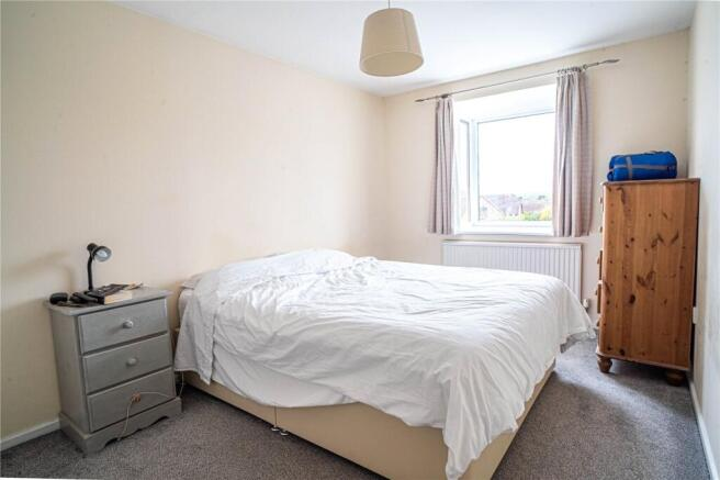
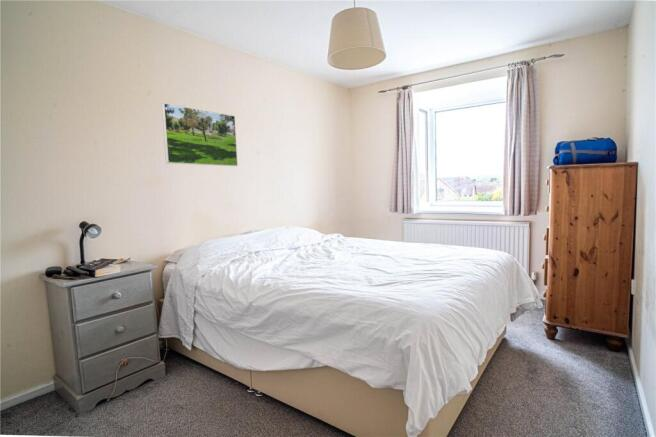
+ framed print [161,102,239,167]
